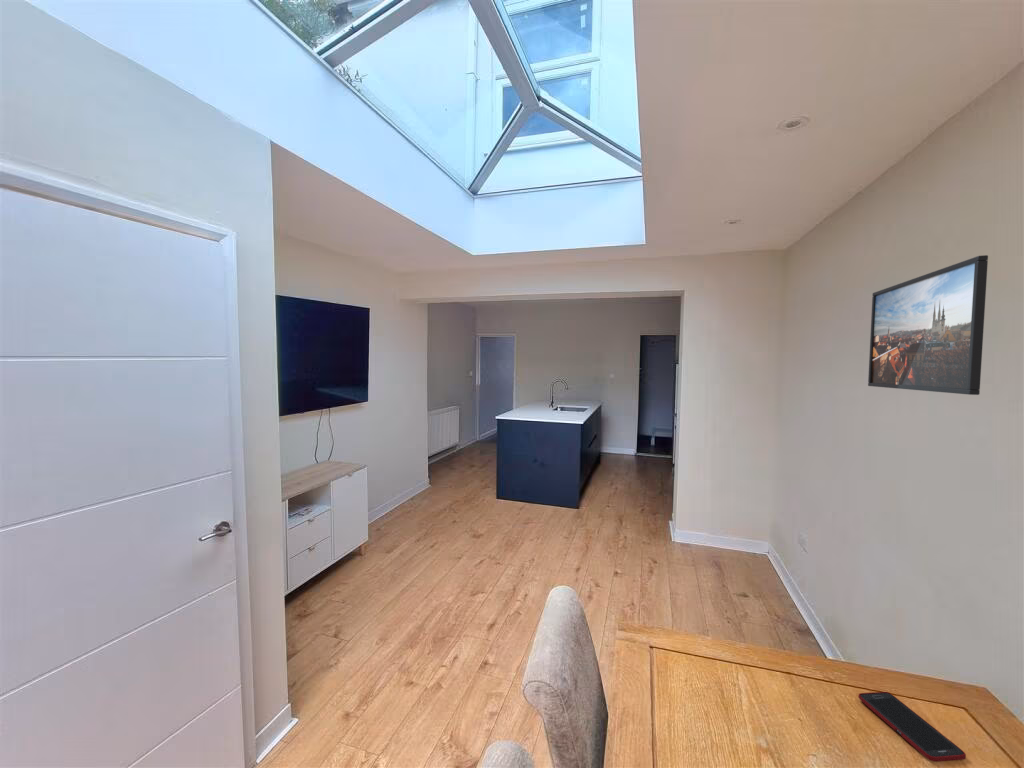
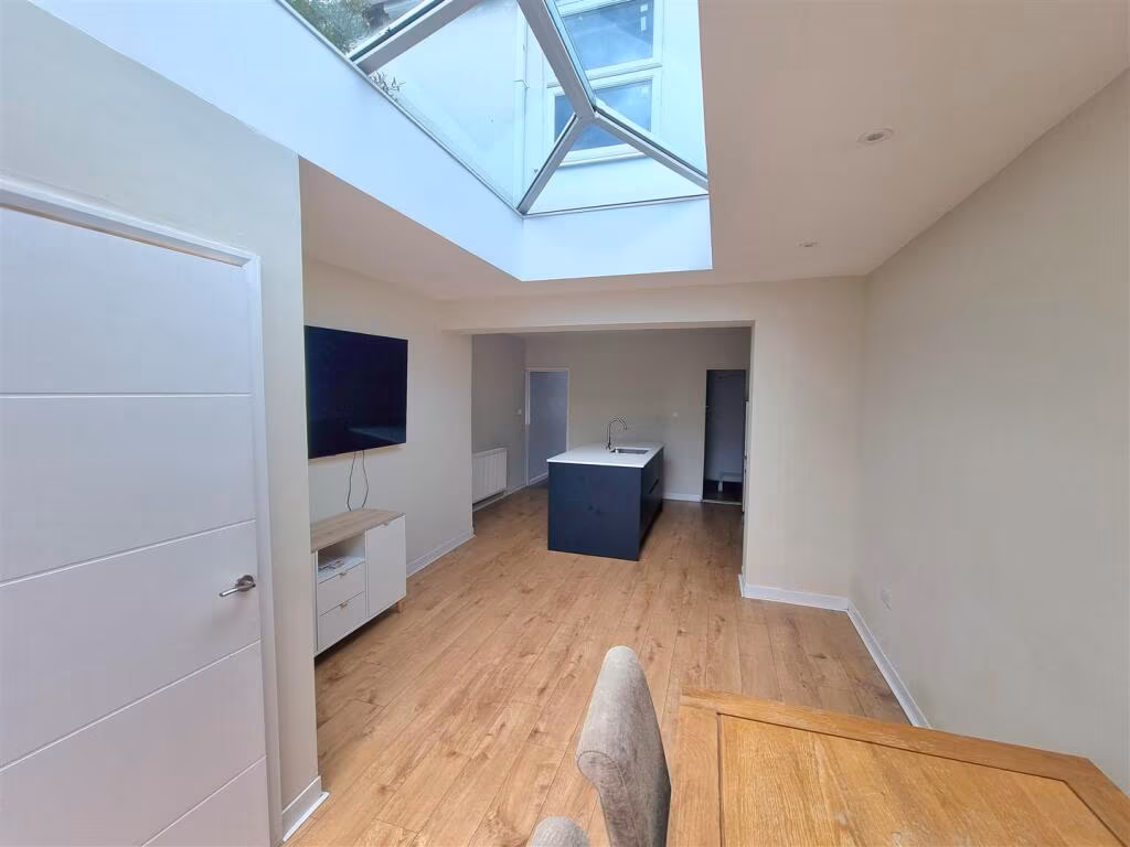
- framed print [867,254,989,396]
- cell phone [857,691,967,763]
